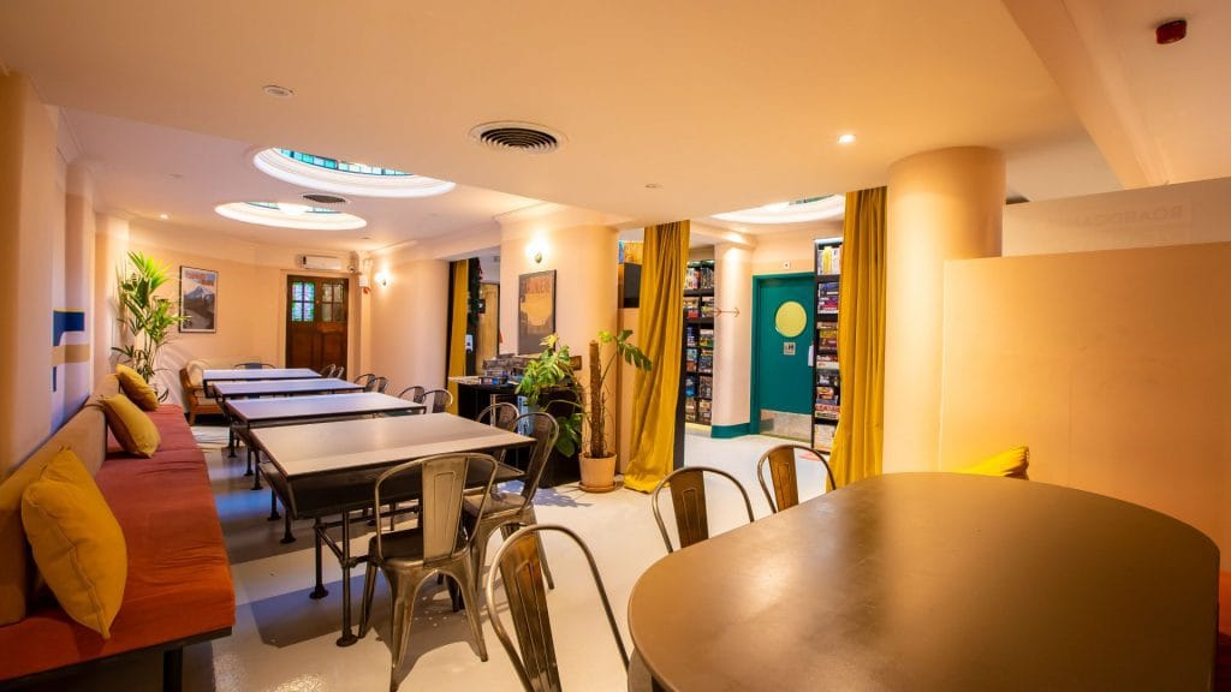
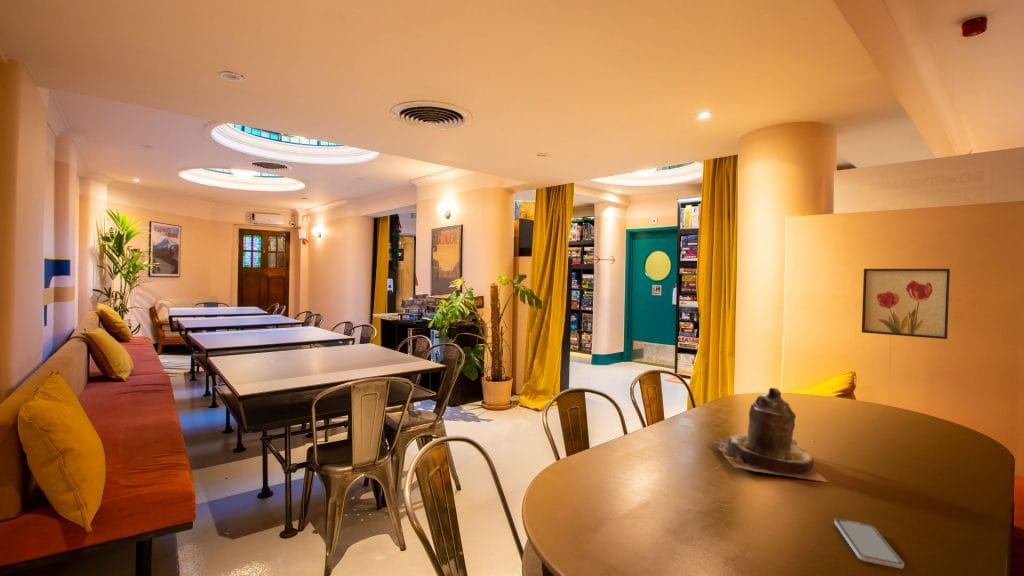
+ wall art [861,268,951,340]
+ smartphone [834,518,905,569]
+ teapot [709,387,829,483]
